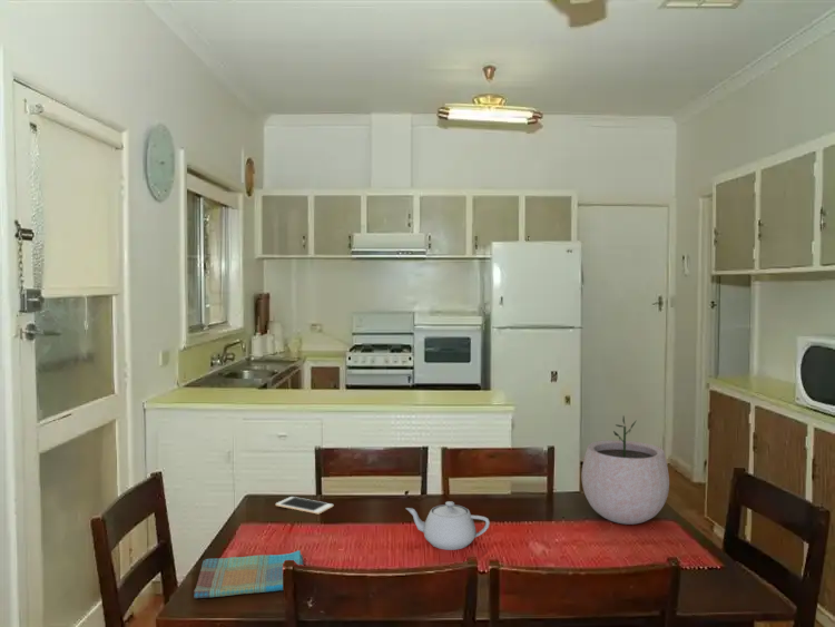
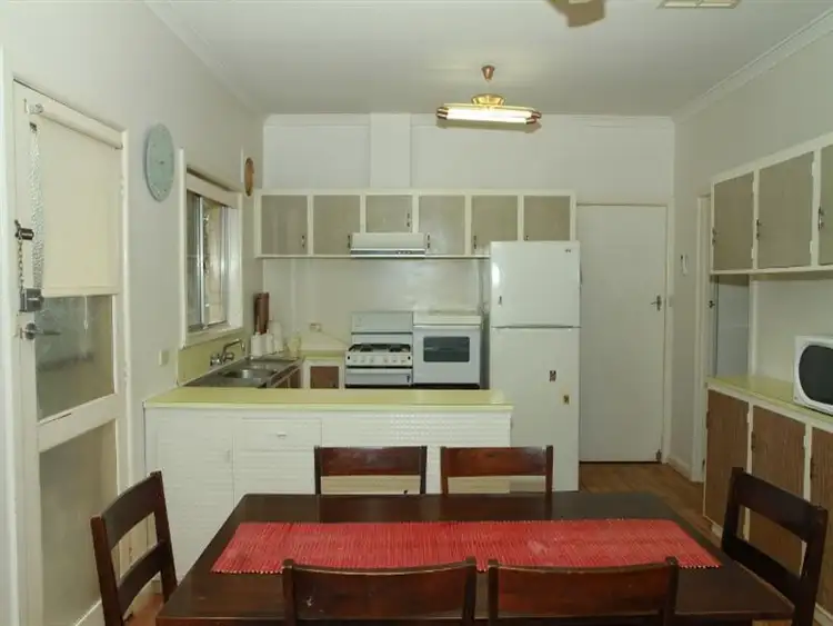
- cell phone [275,496,334,516]
- dish towel [193,549,304,599]
- plant pot [581,415,670,526]
- teapot [404,500,491,551]
